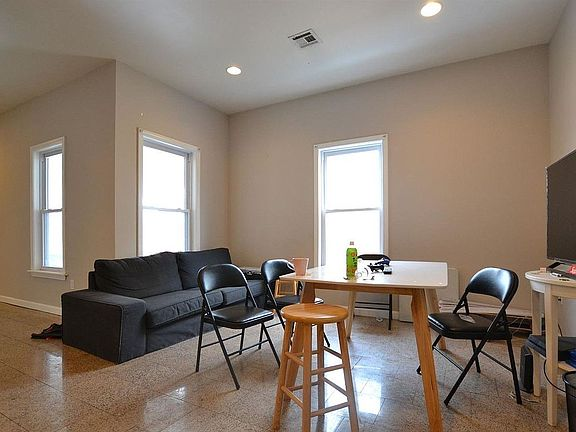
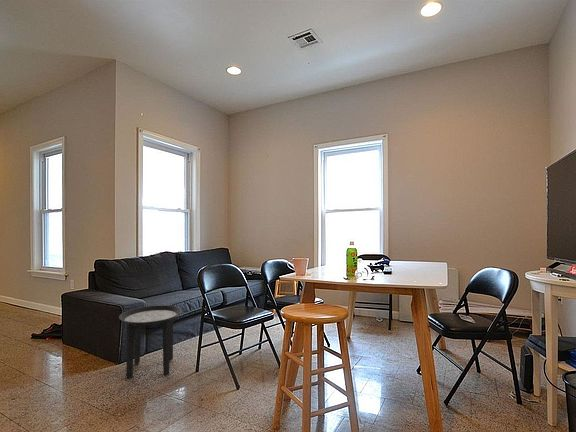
+ side table [118,304,182,380]
